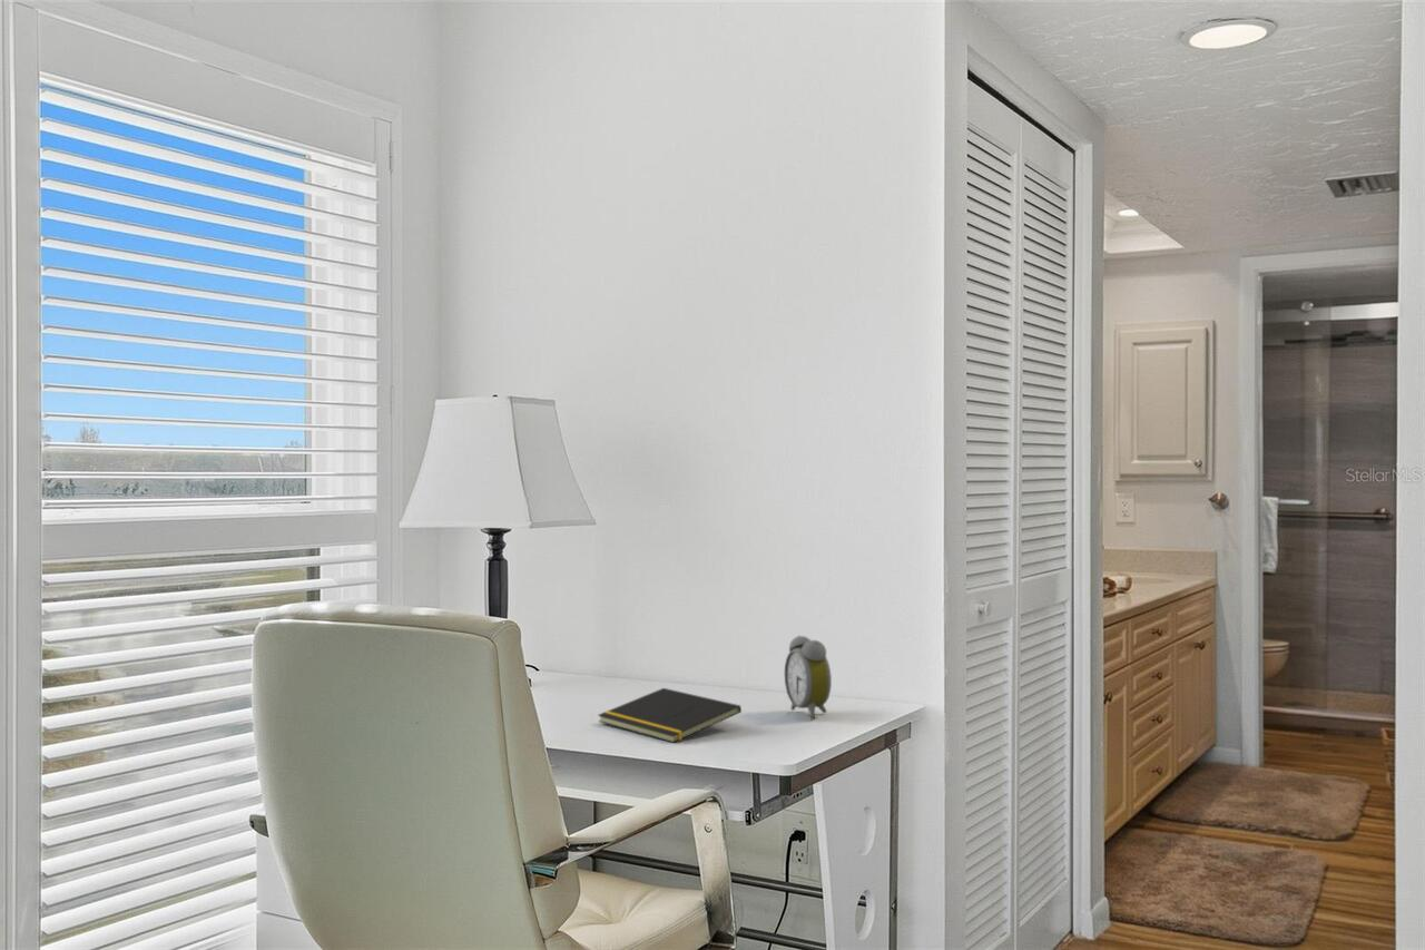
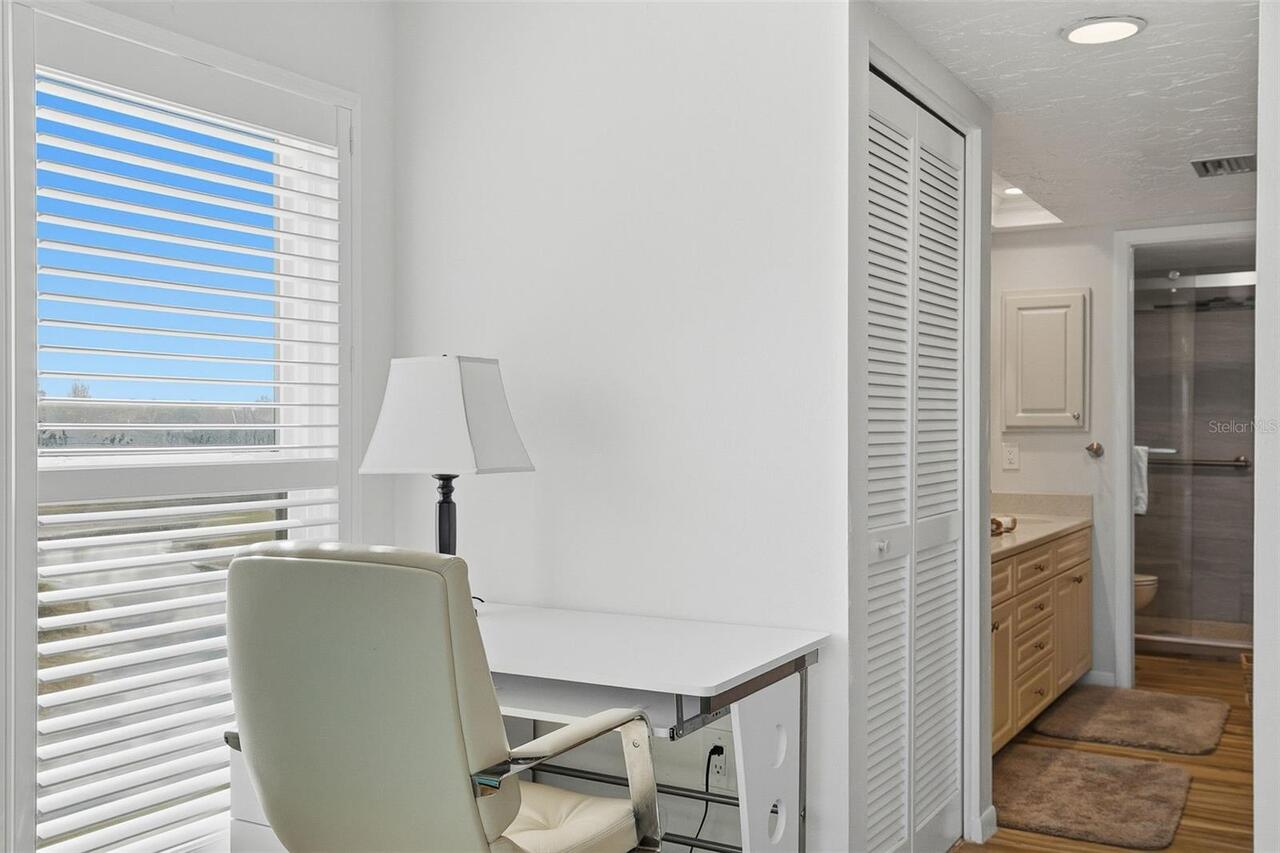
- alarm clock [784,635,833,721]
- notepad [597,687,743,744]
